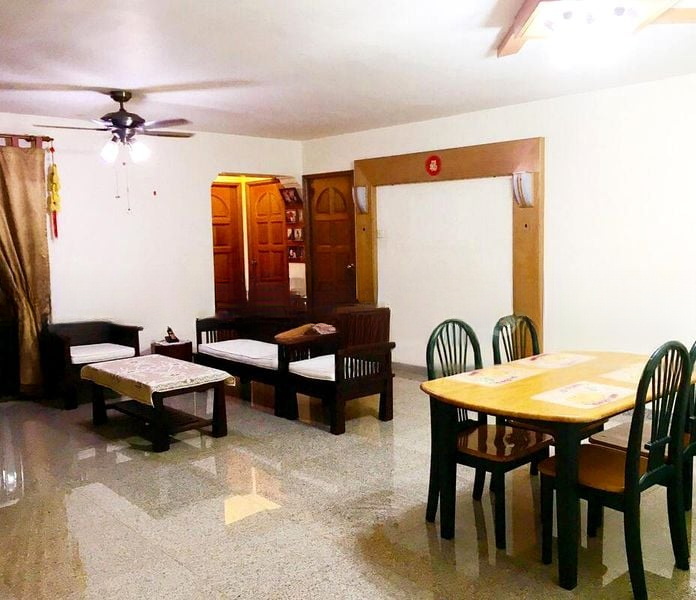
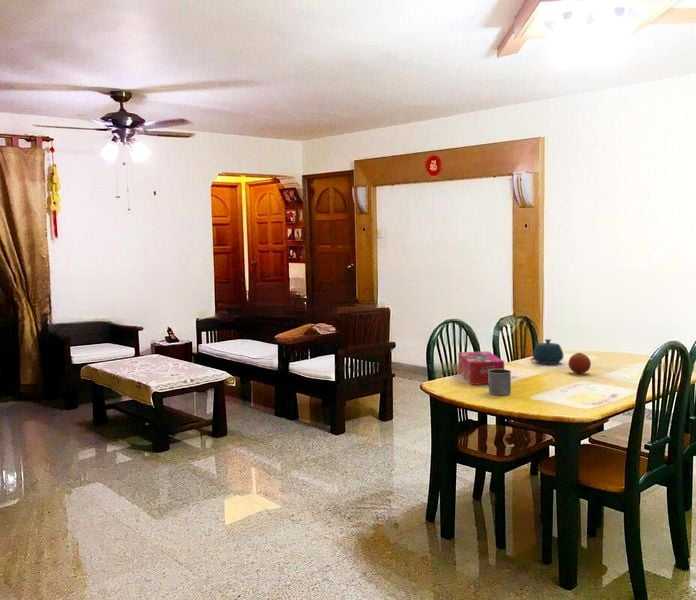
+ teapot [532,338,564,365]
+ fruit [568,352,592,374]
+ tissue box [457,350,505,386]
+ mug [488,369,512,396]
